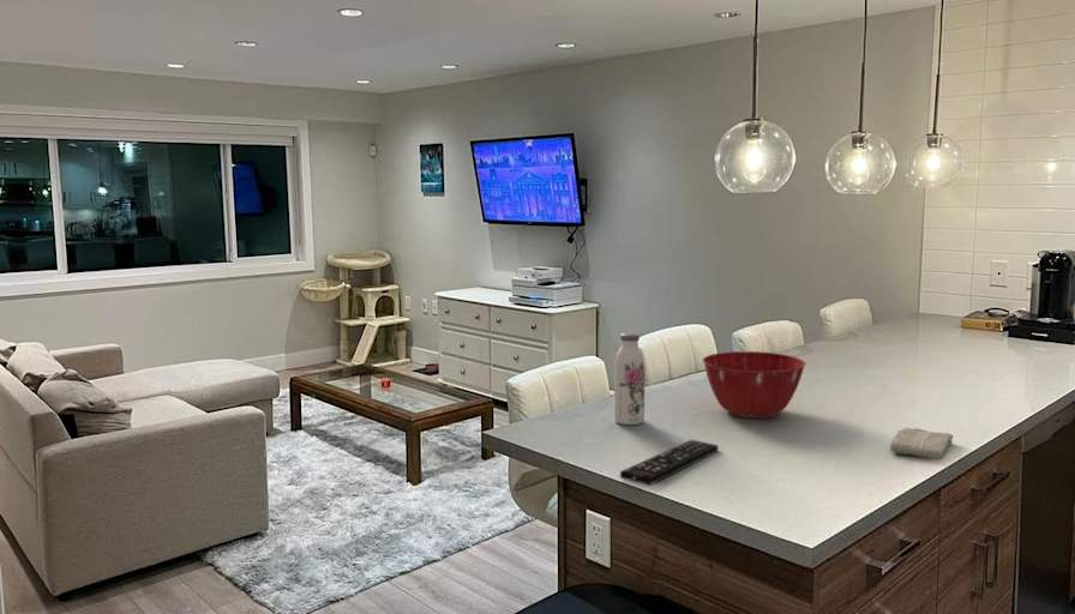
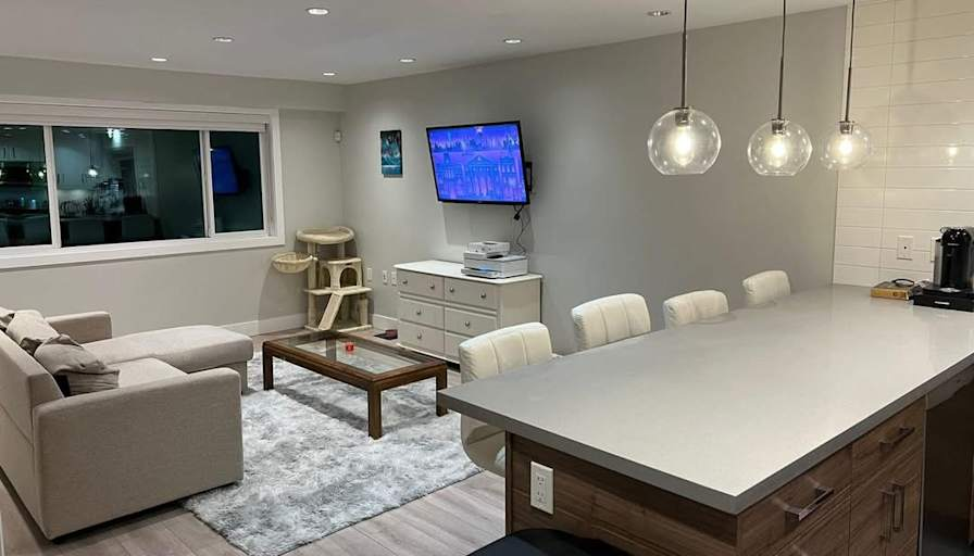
- washcloth [889,427,954,460]
- remote control [619,439,720,487]
- water bottle [613,331,645,426]
- mixing bowl [702,350,807,420]
